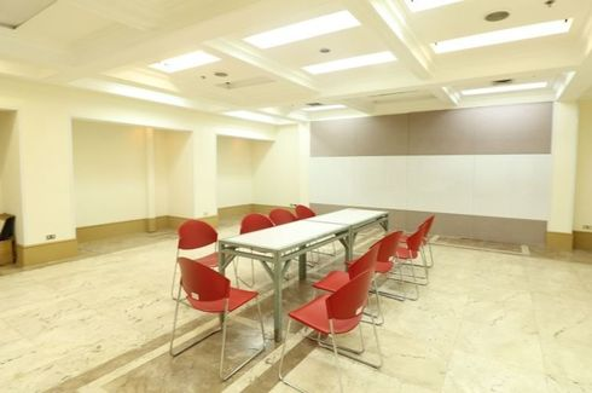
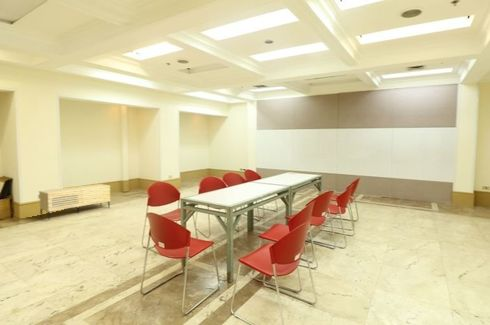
+ sideboard [38,183,112,221]
